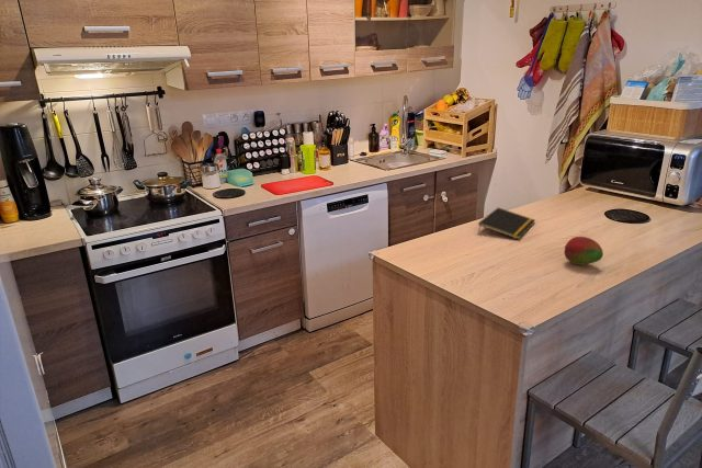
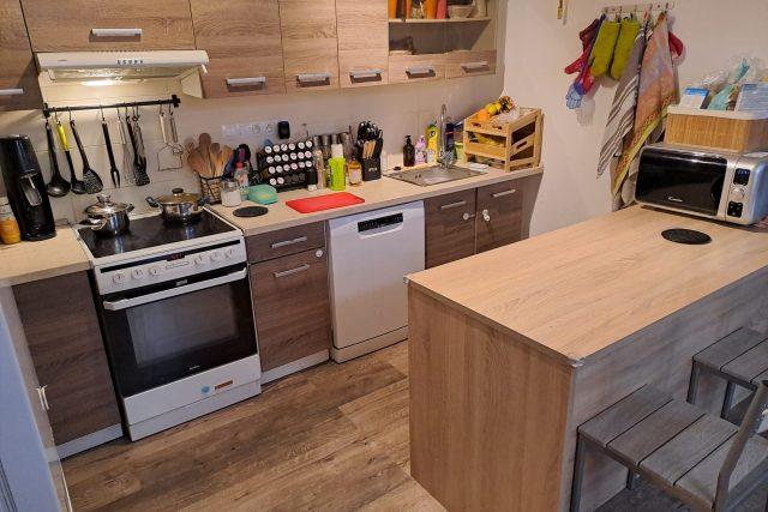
- fruit [563,236,604,266]
- notepad [477,206,536,240]
